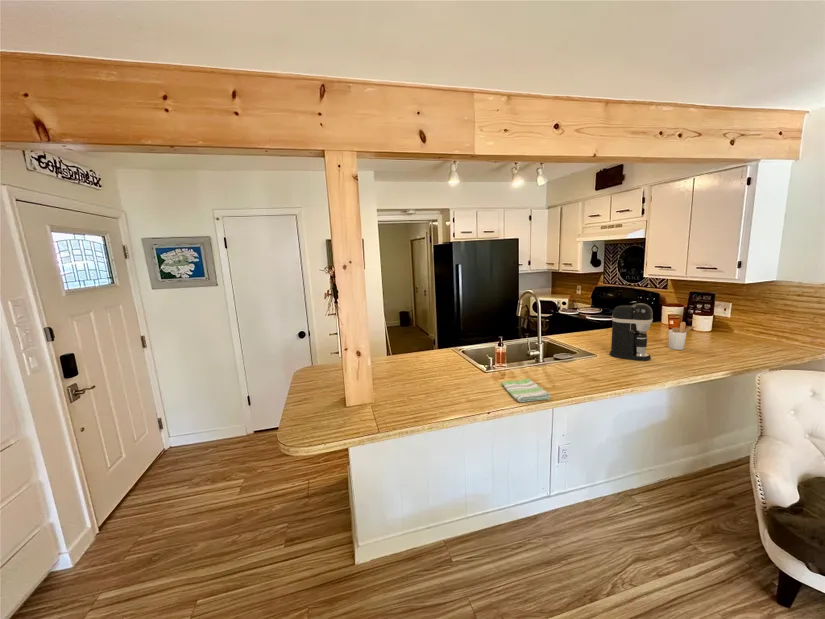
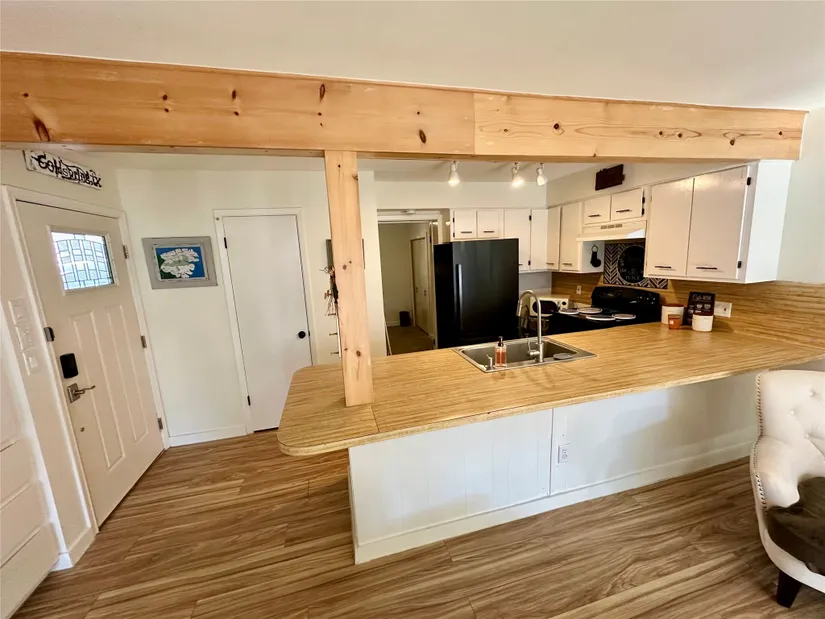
- dish towel [501,377,552,403]
- utensil holder [668,321,698,351]
- coffee maker [609,302,654,362]
